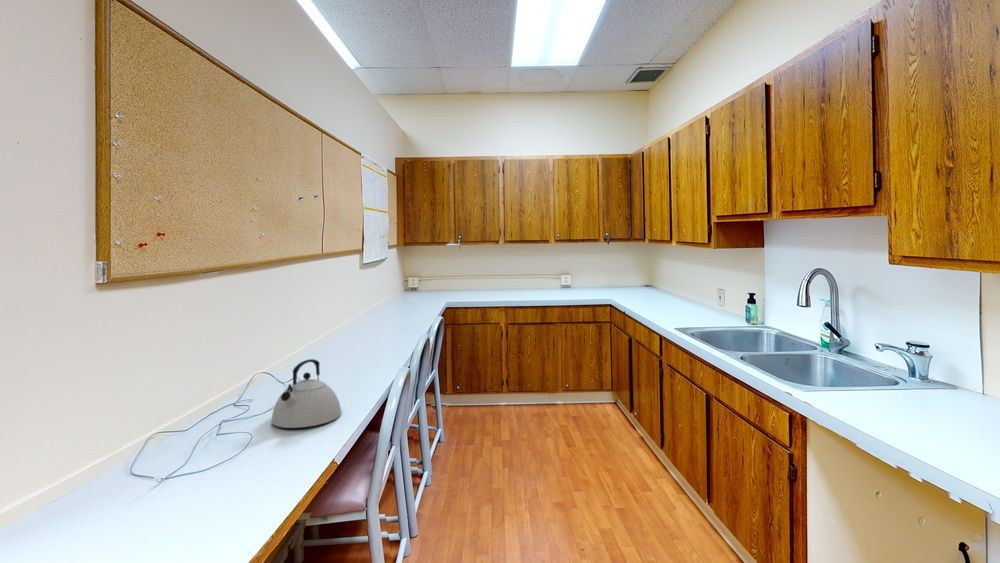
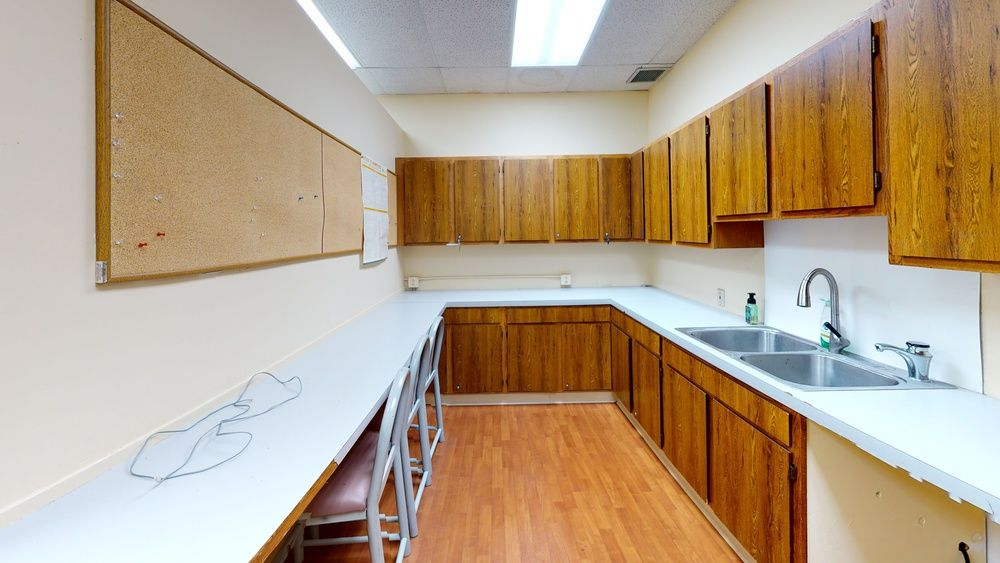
- kettle [270,358,342,429]
